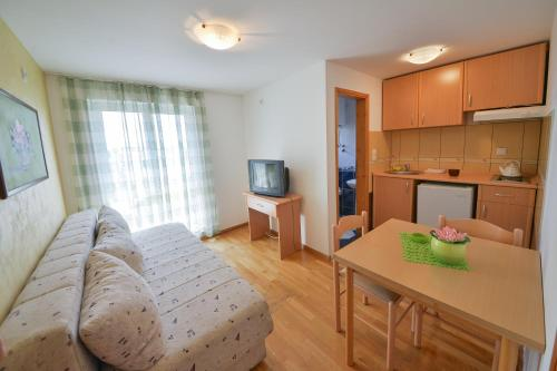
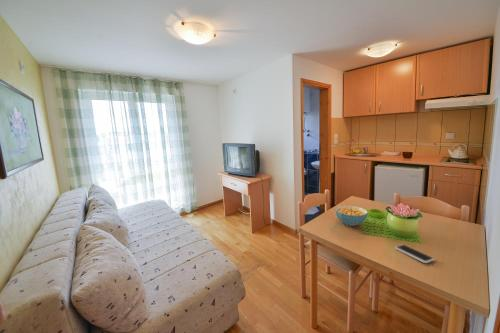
+ cereal bowl [334,205,369,227]
+ smartphone [394,244,435,264]
